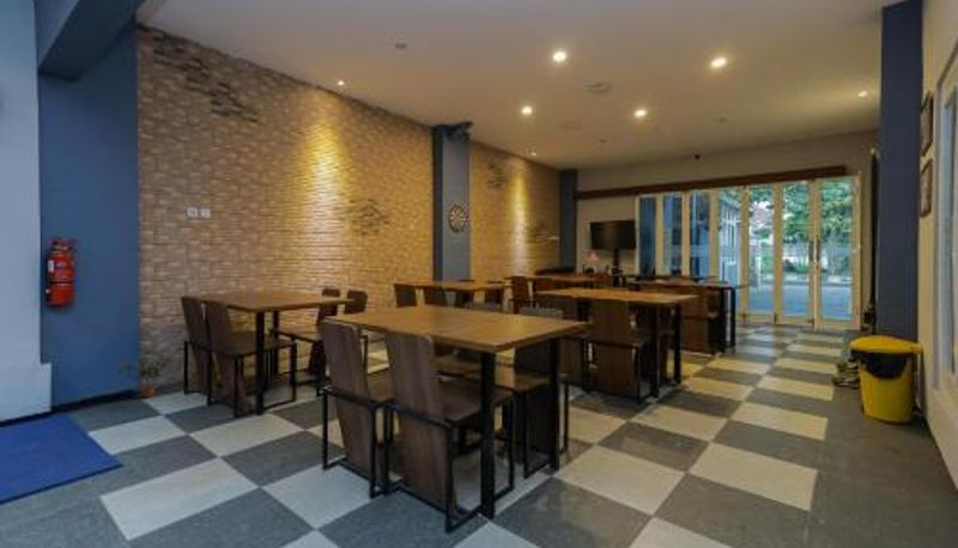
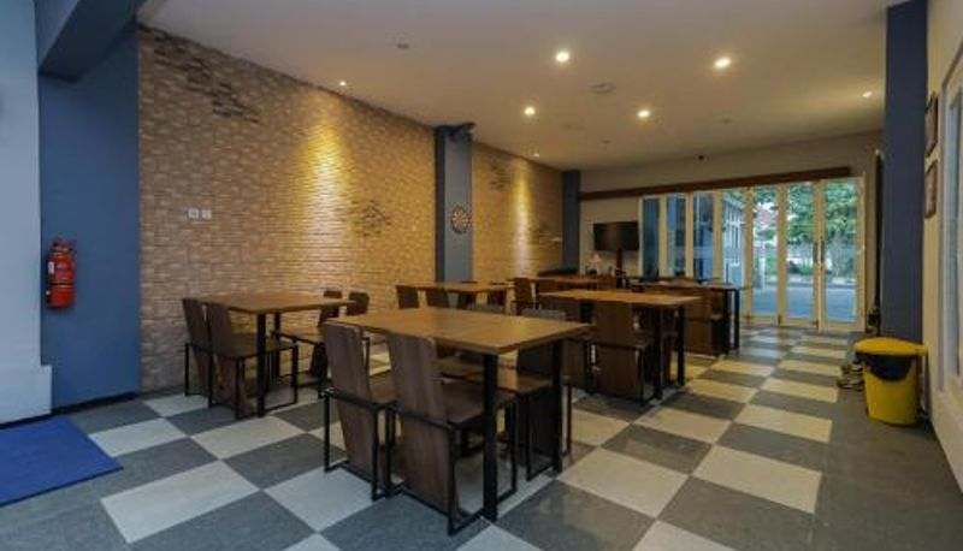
- potted plant [116,349,175,398]
